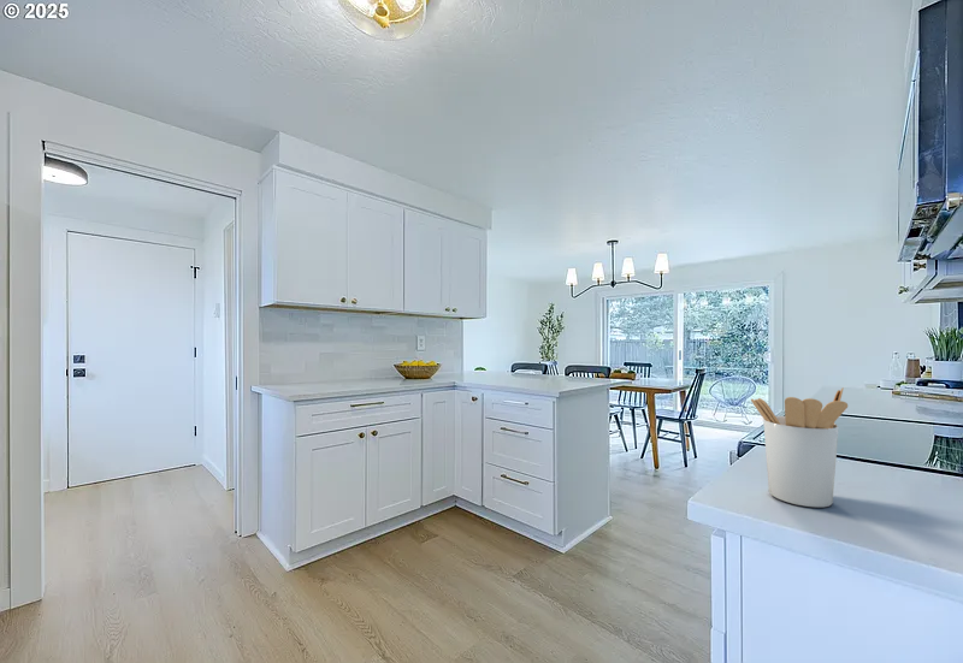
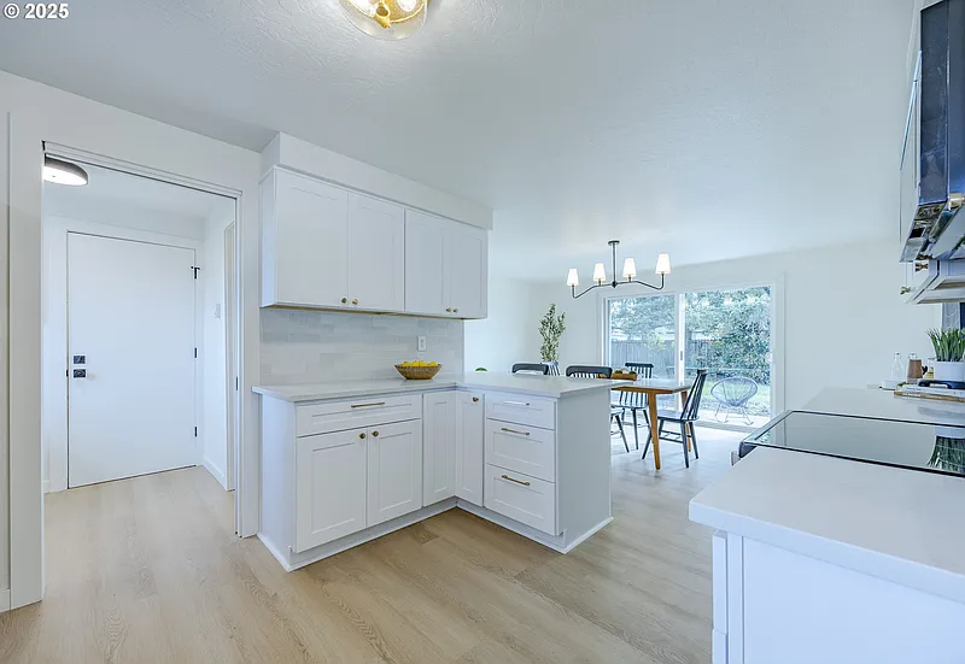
- utensil holder [750,386,849,509]
